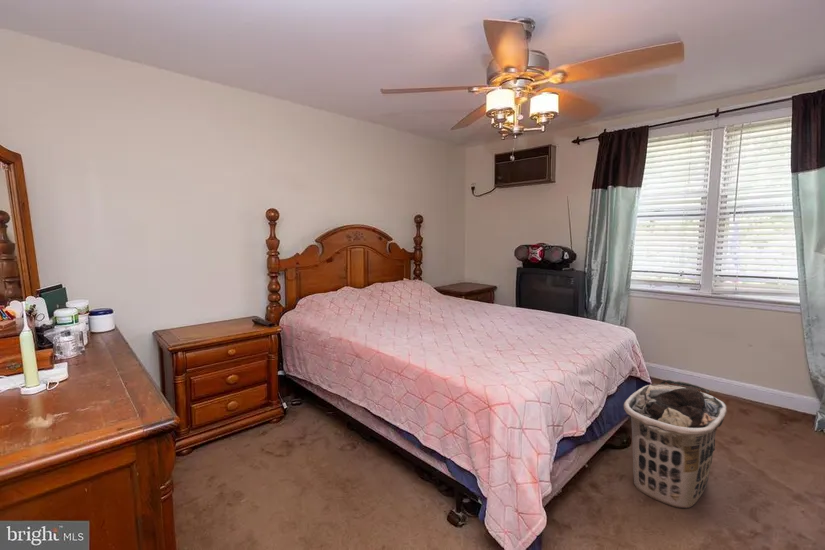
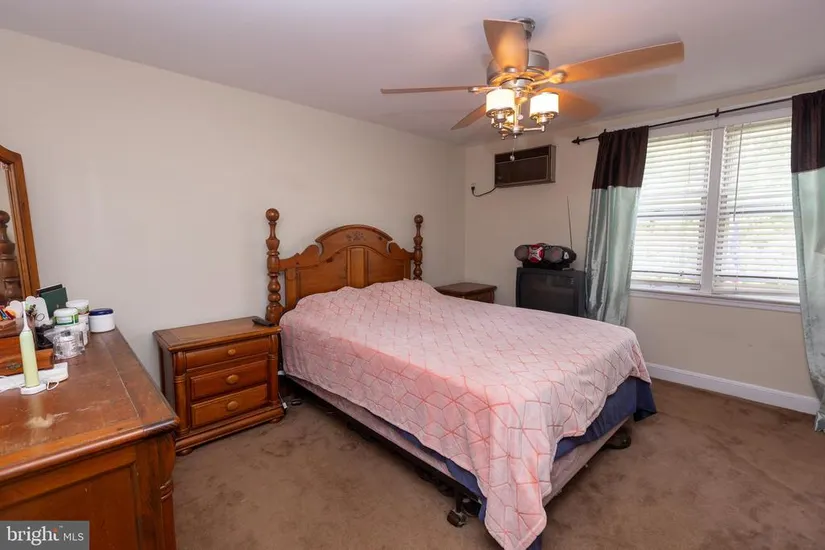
- clothes hamper [623,379,728,509]
